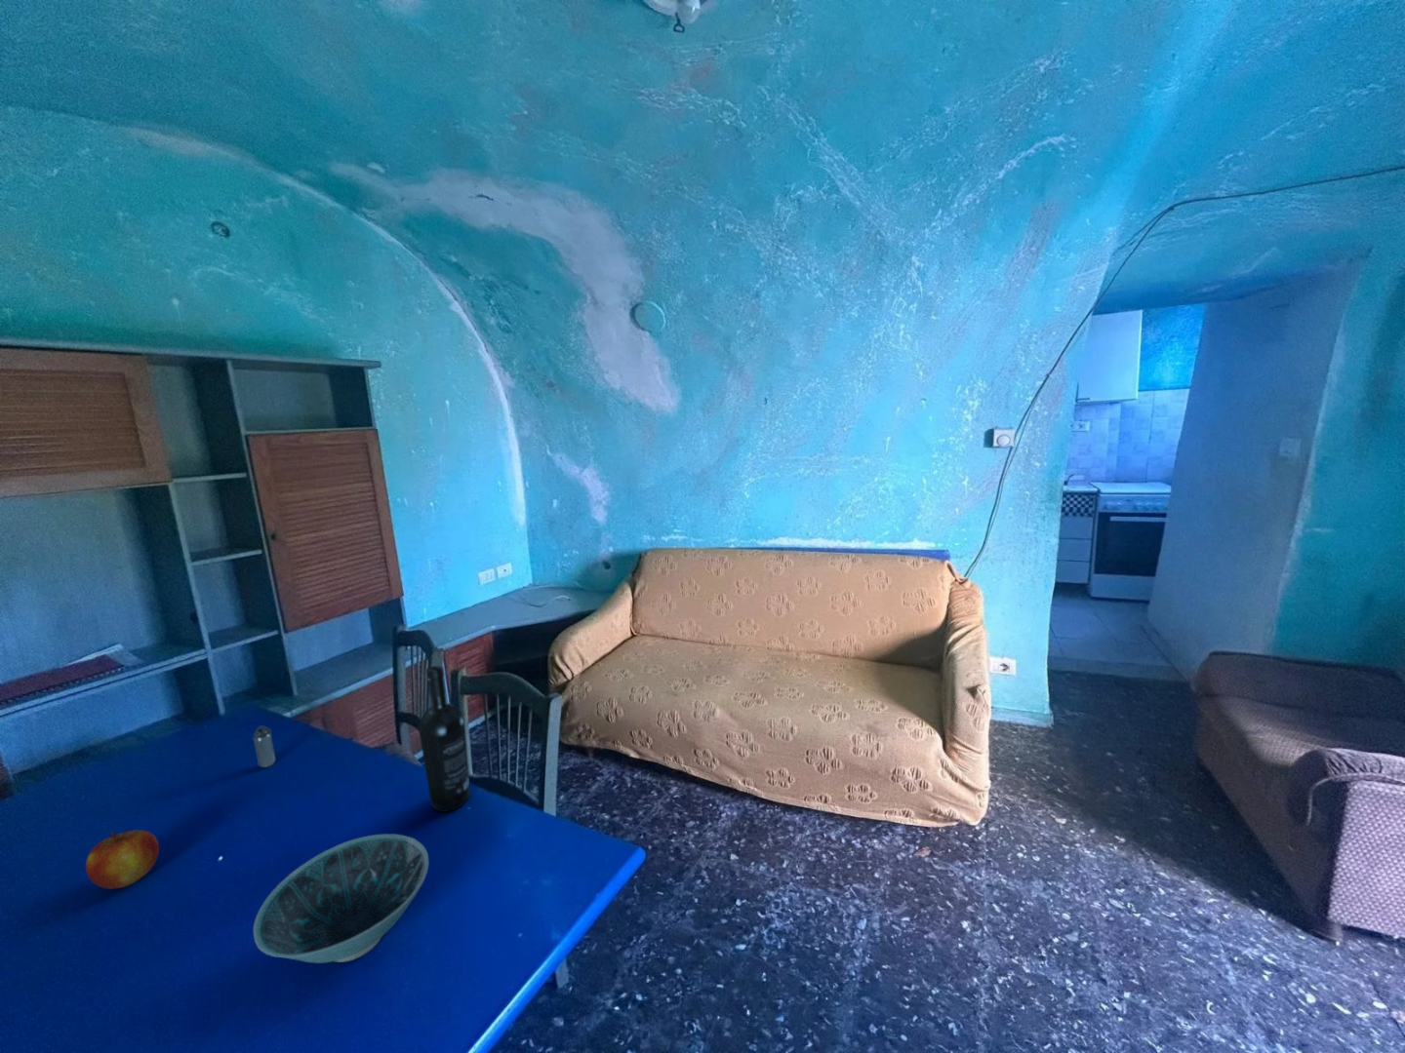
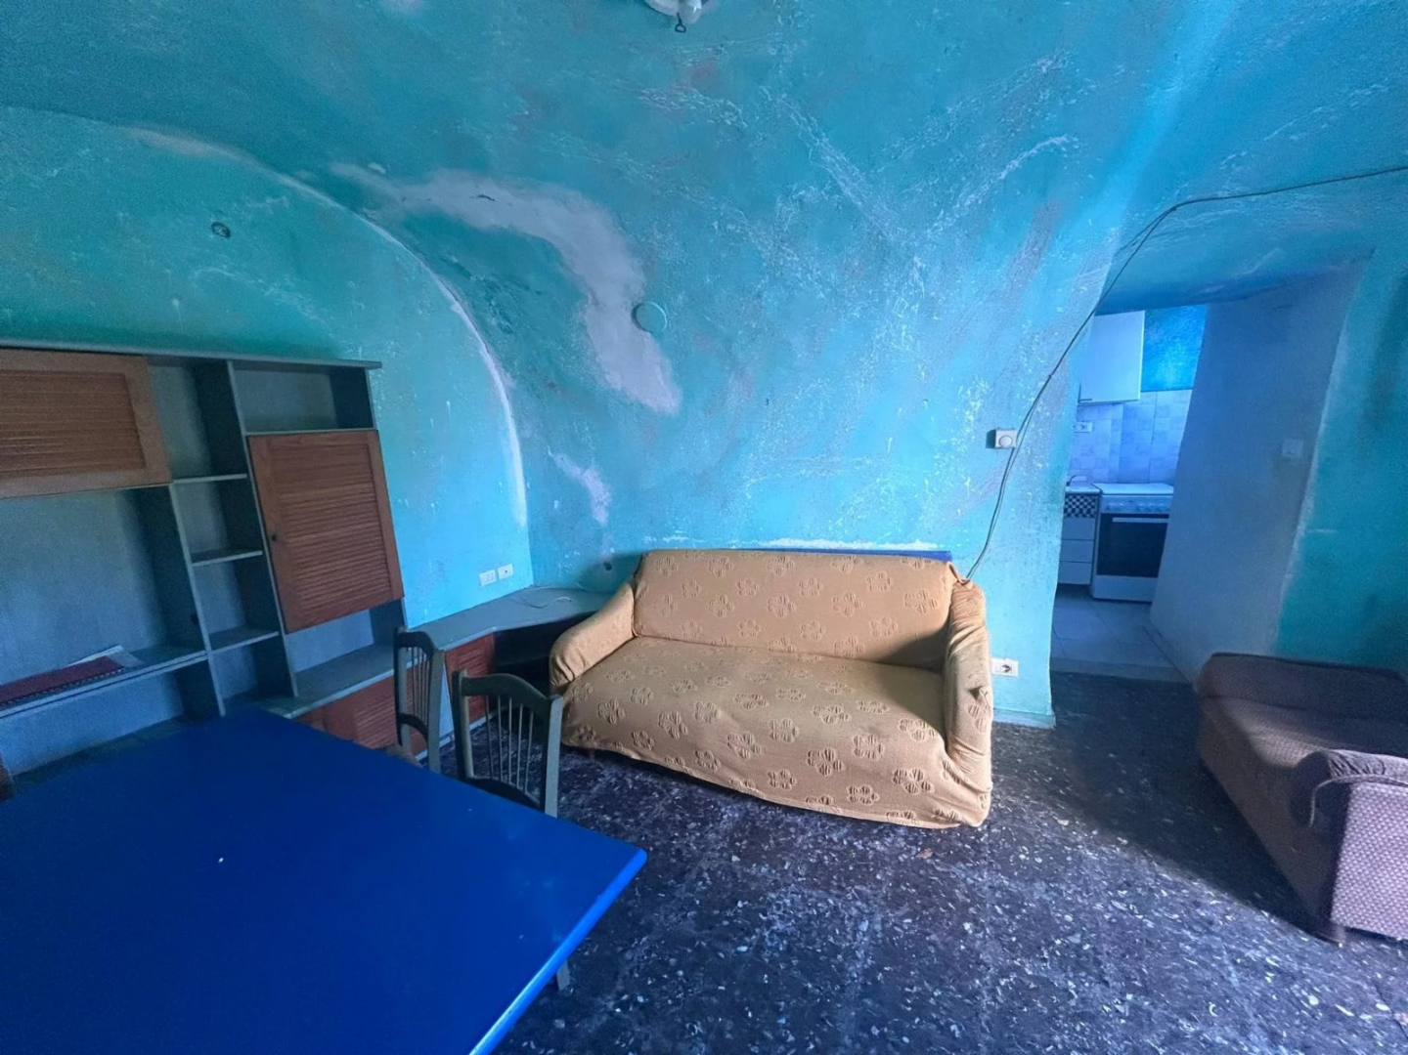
- bowl [252,833,429,965]
- apple [85,828,160,890]
- shaker [252,724,277,769]
- wine bottle [417,665,471,813]
